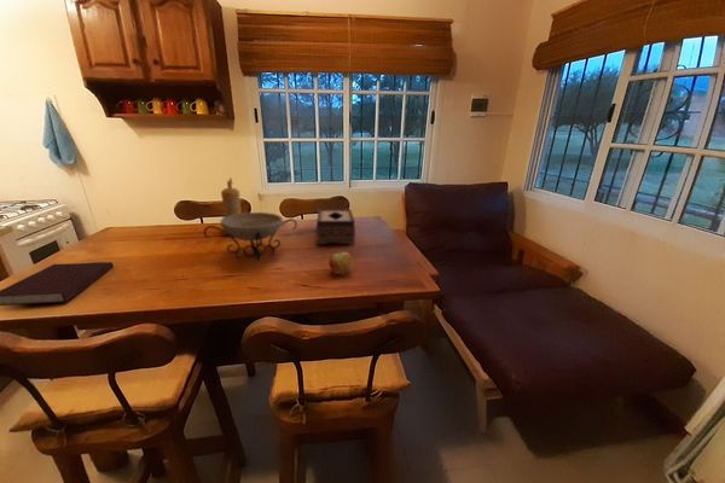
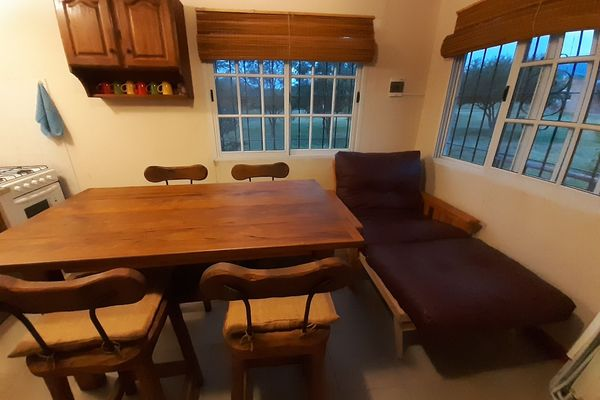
- decorative bowl [202,211,298,262]
- tissue box [315,208,356,245]
- notebook [0,261,115,307]
- pepper mill [220,178,243,228]
- apple [327,251,354,277]
